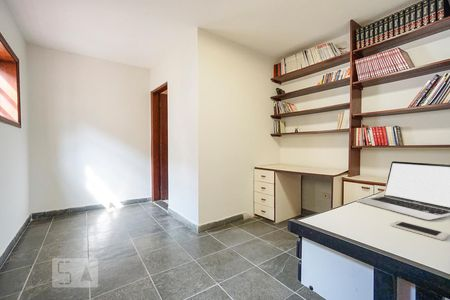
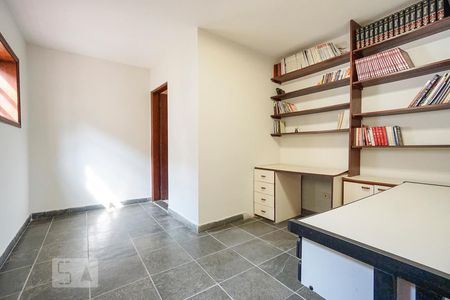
- laptop [355,160,450,221]
- smartphone [390,220,450,241]
